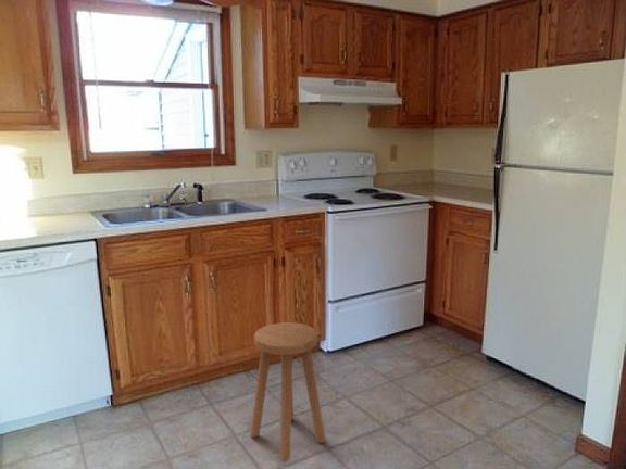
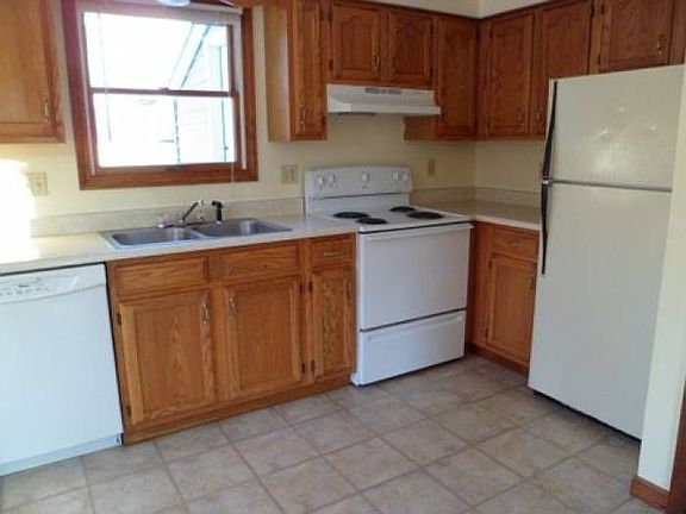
- stool [249,321,326,462]
